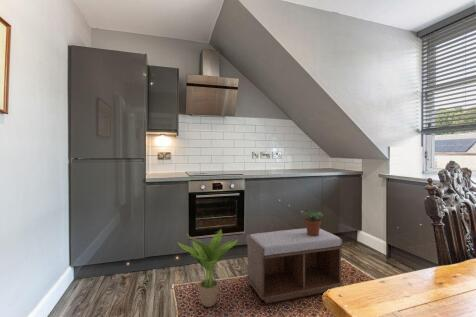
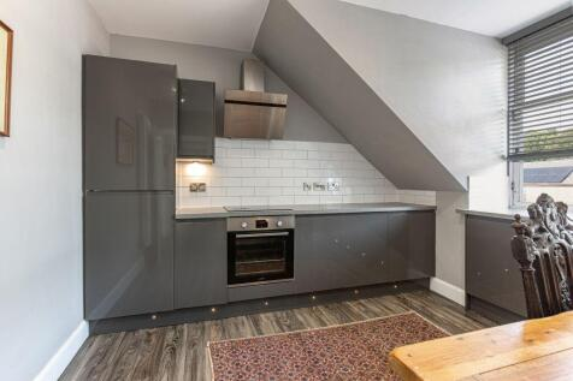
- bench [245,227,344,305]
- potted plant [301,209,324,236]
- potted plant [177,228,239,308]
